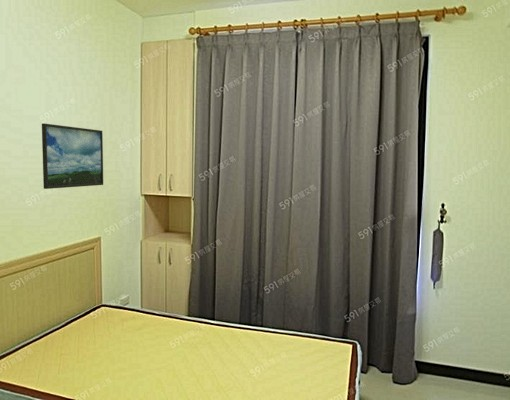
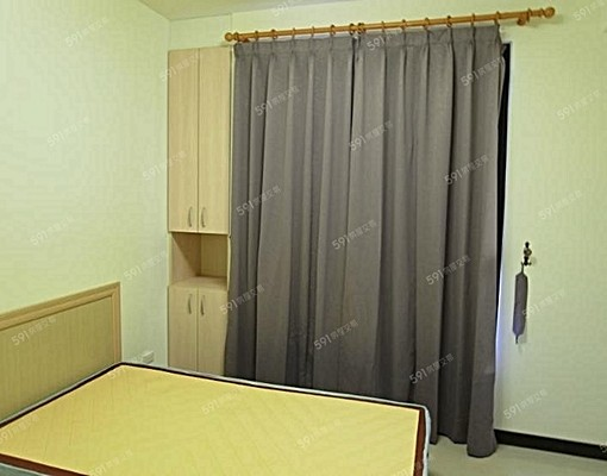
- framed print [41,122,104,190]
